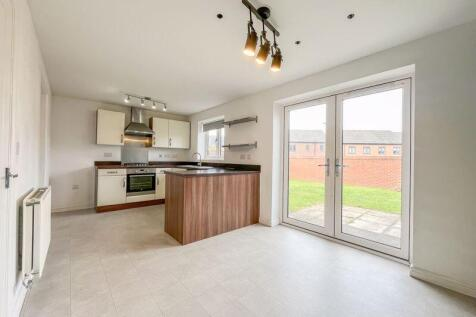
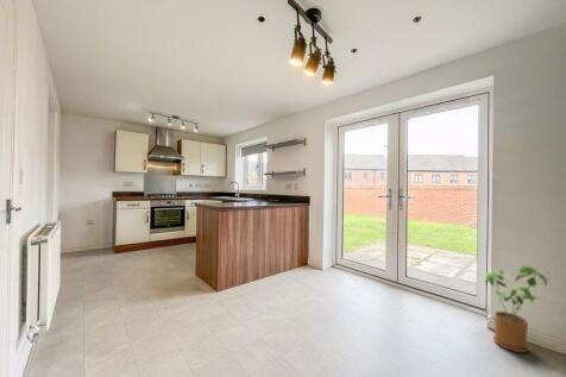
+ house plant [484,264,551,353]
